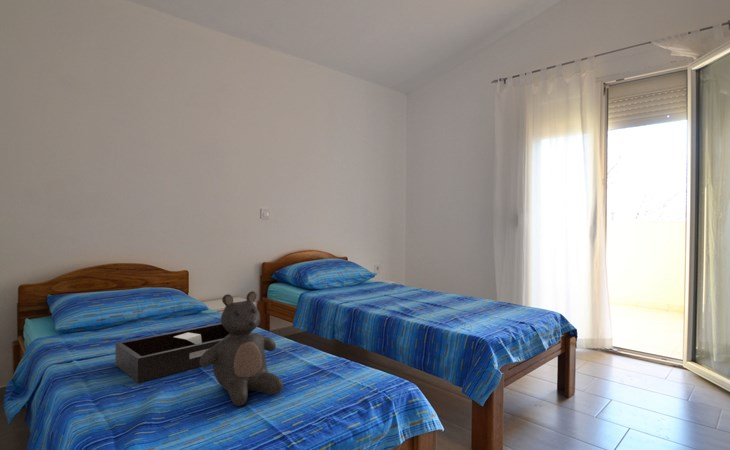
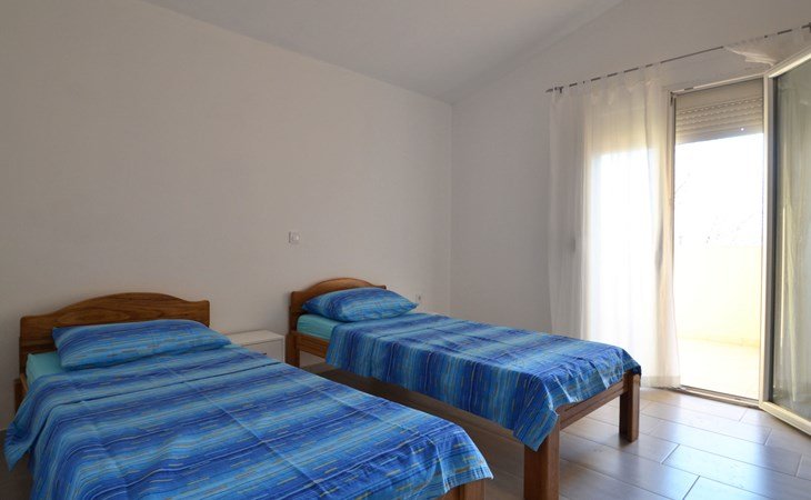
- tray [115,322,230,384]
- teddy bear [199,290,284,407]
